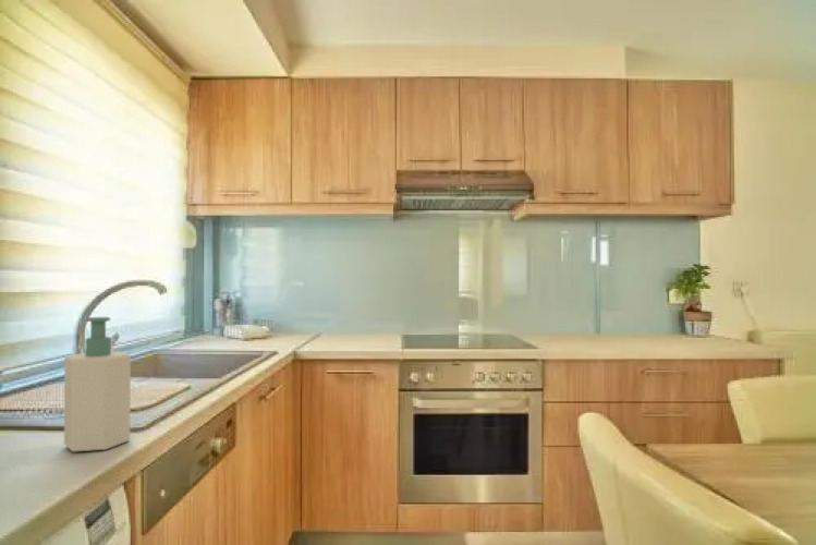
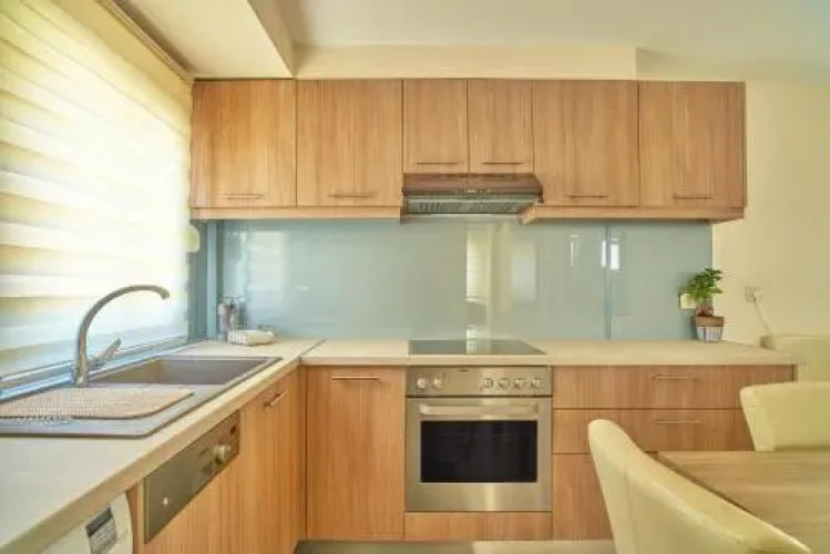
- soap bottle [63,316,132,453]
